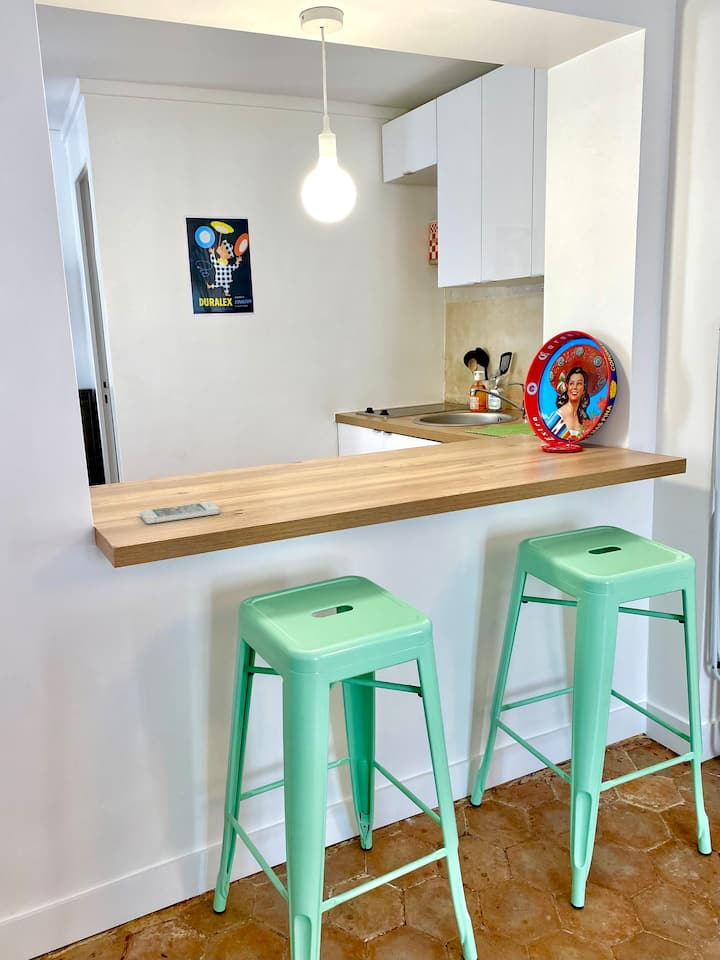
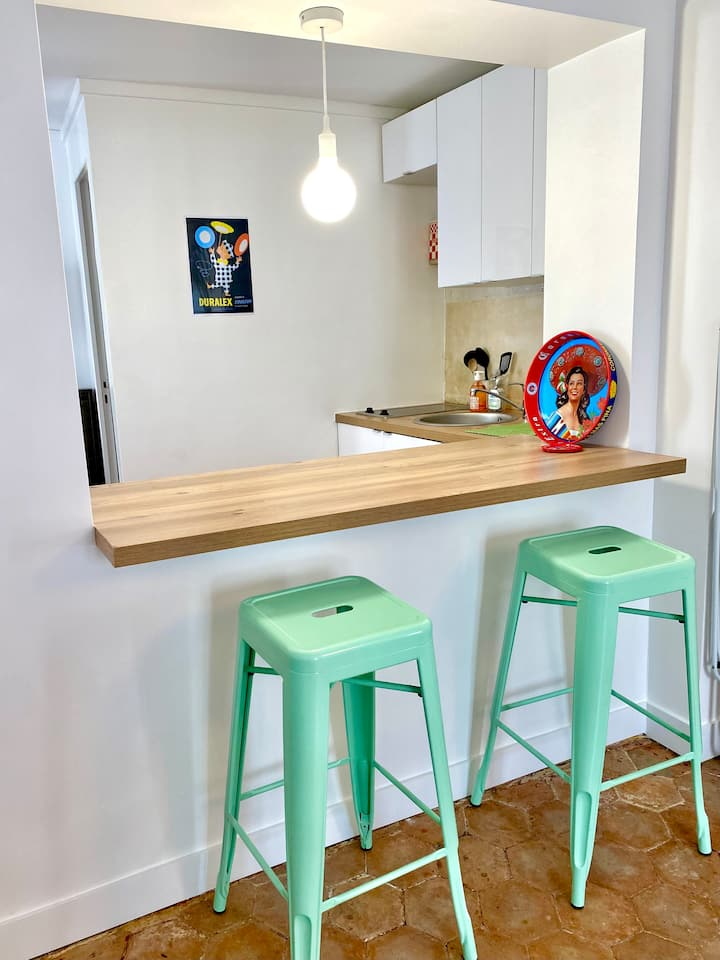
- smartphone [139,501,221,525]
